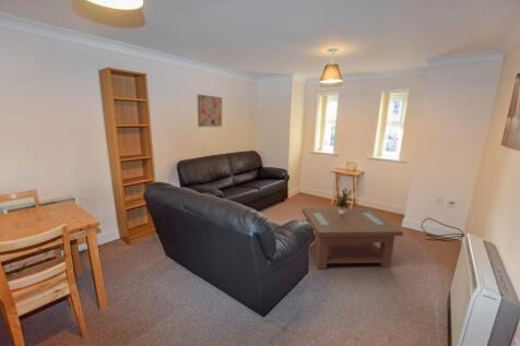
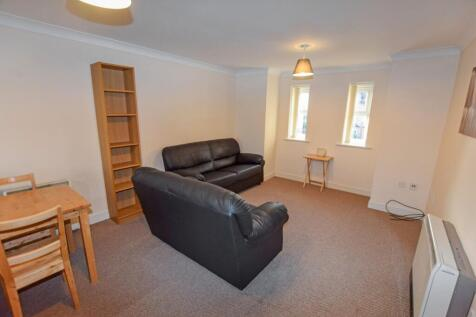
- coffee table [300,207,404,270]
- wall art [197,94,223,128]
- potted plant [334,188,354,215]
